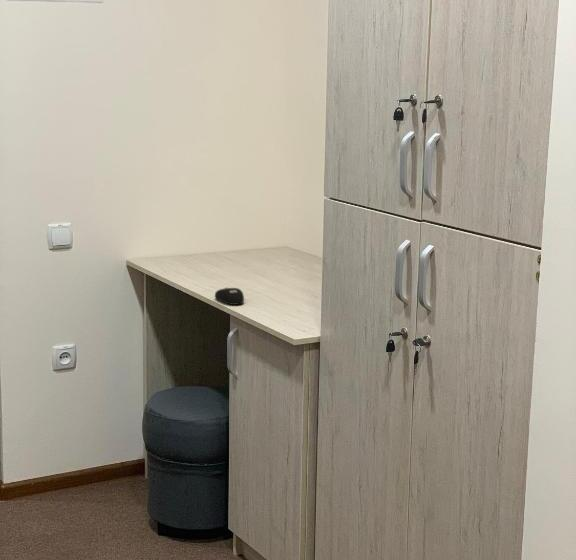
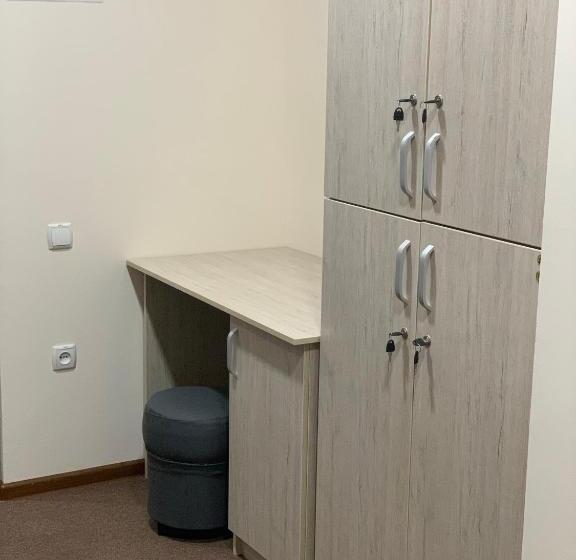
- computer mouse [214,286,245,306]
